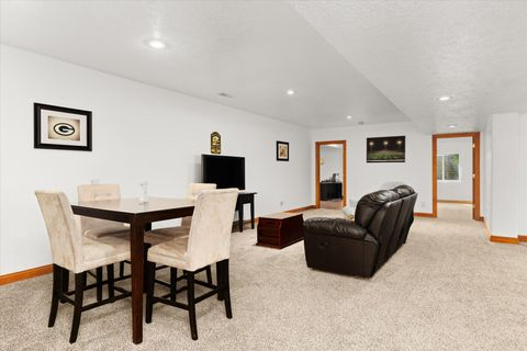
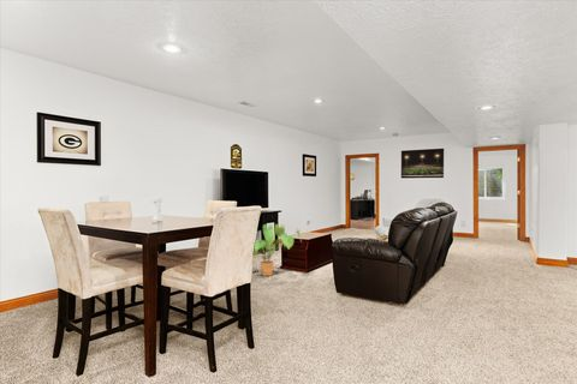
+ house plant [252,223,303,277]
